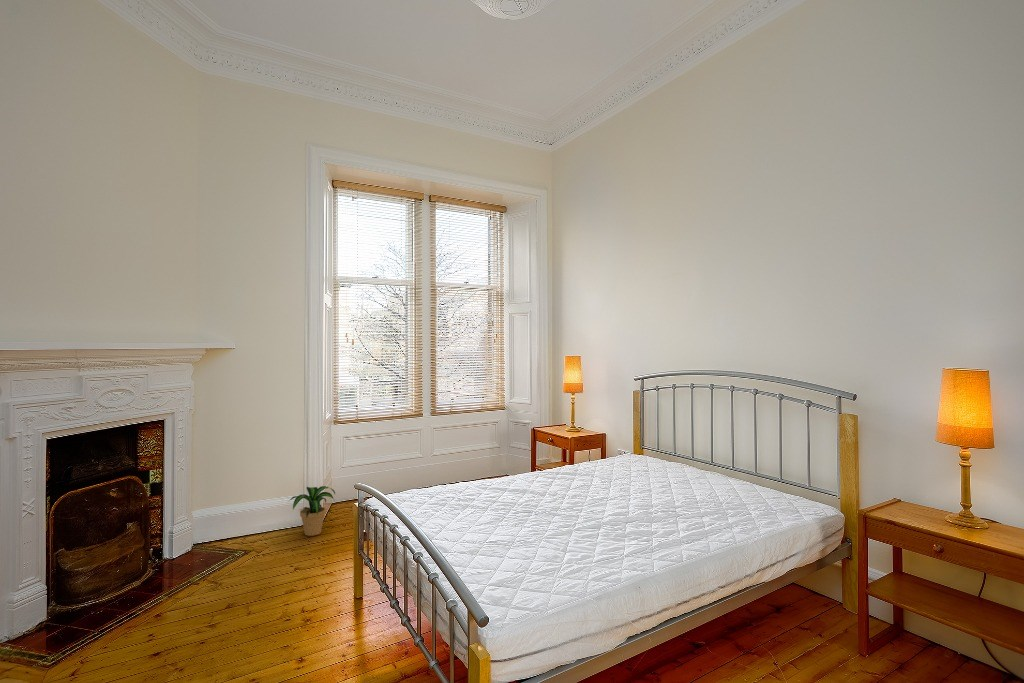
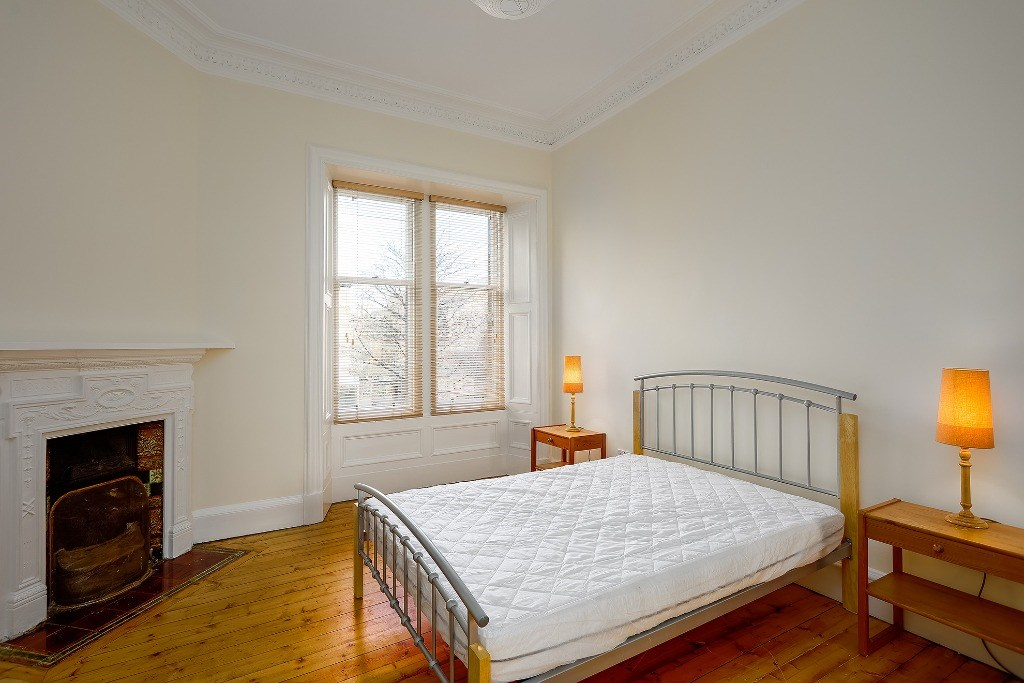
- potted plant [288,485,336,537]
